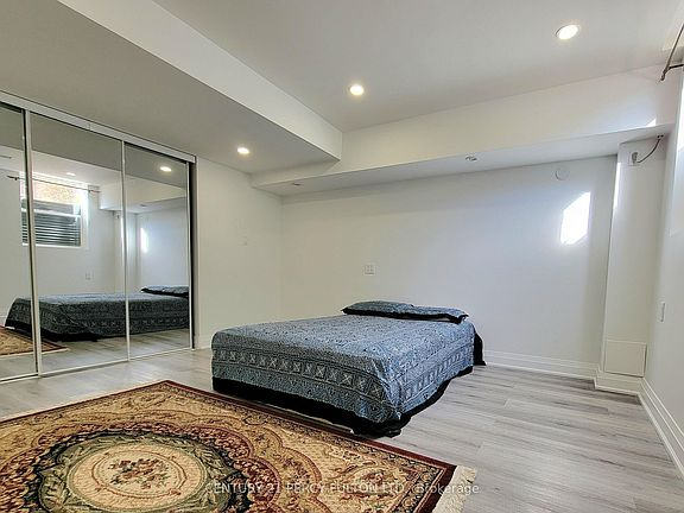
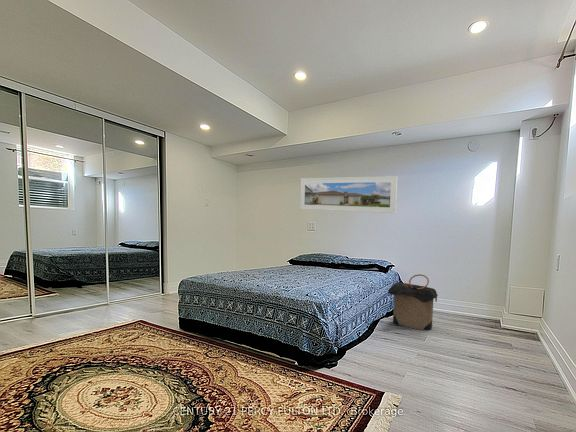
+ laundry hamper [387,273,439,331]
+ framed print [299,175,398,214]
